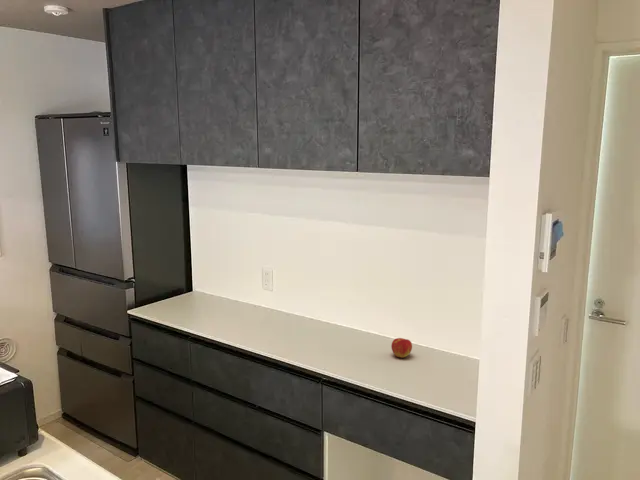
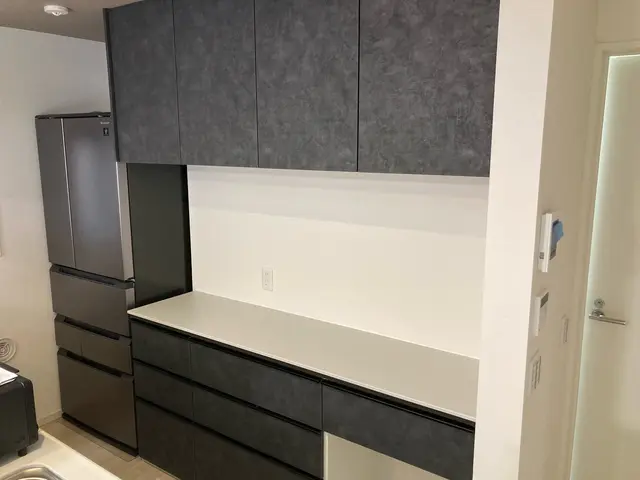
- apple [390,337,413,359]
